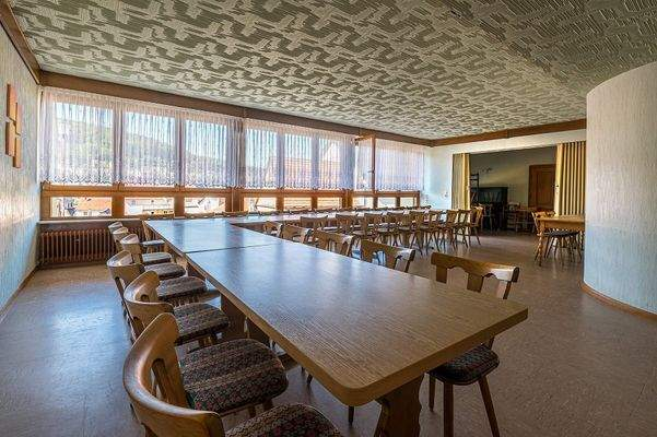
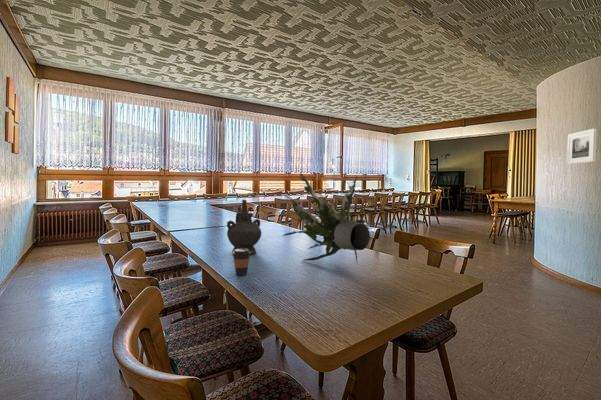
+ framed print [566,128,597,165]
+ ceremonial vessel [226,199,262,256]
+ plant [282,172,372,265]
+ coffee cup [231,249,252,276]
